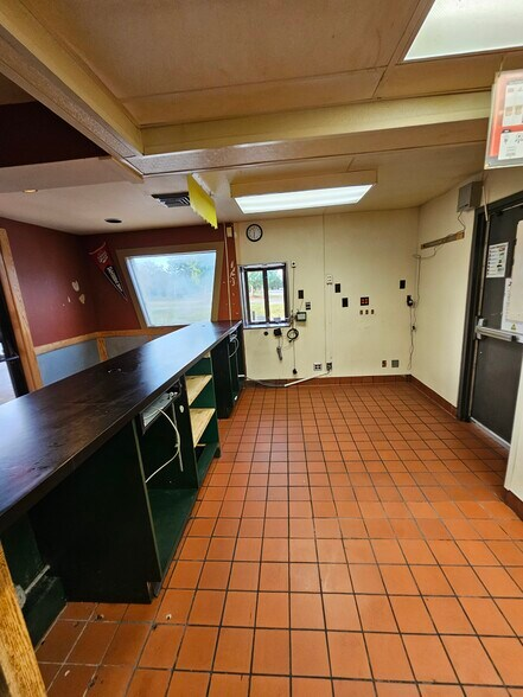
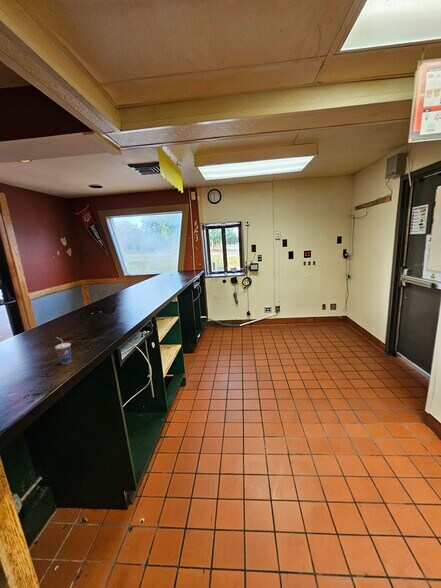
+ cup [54,336,72,365]
